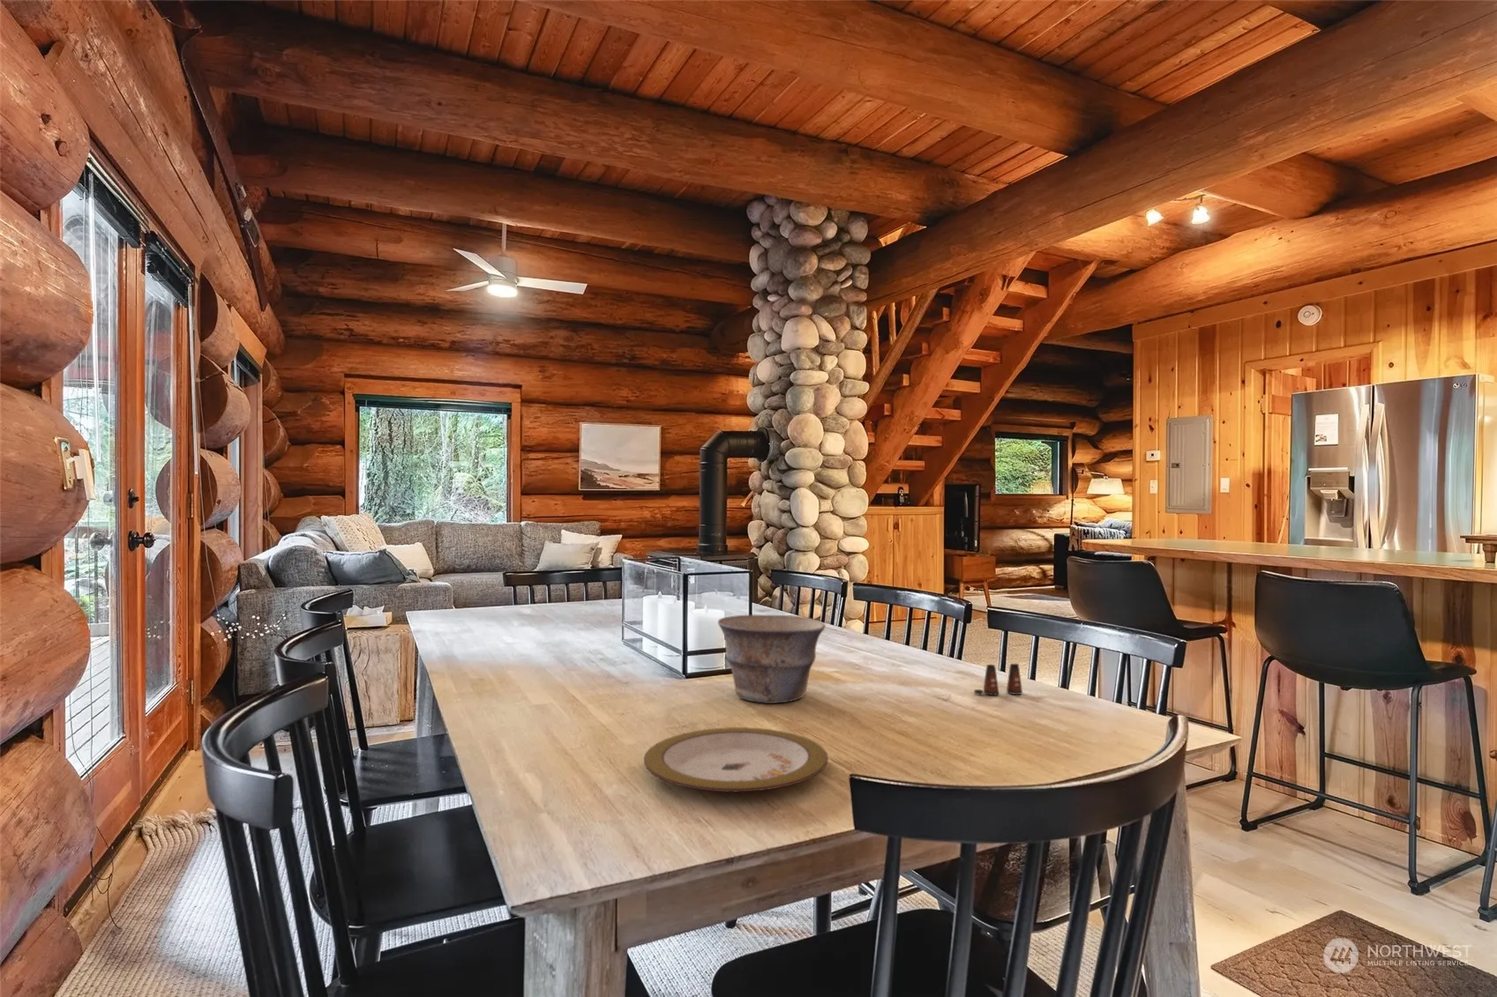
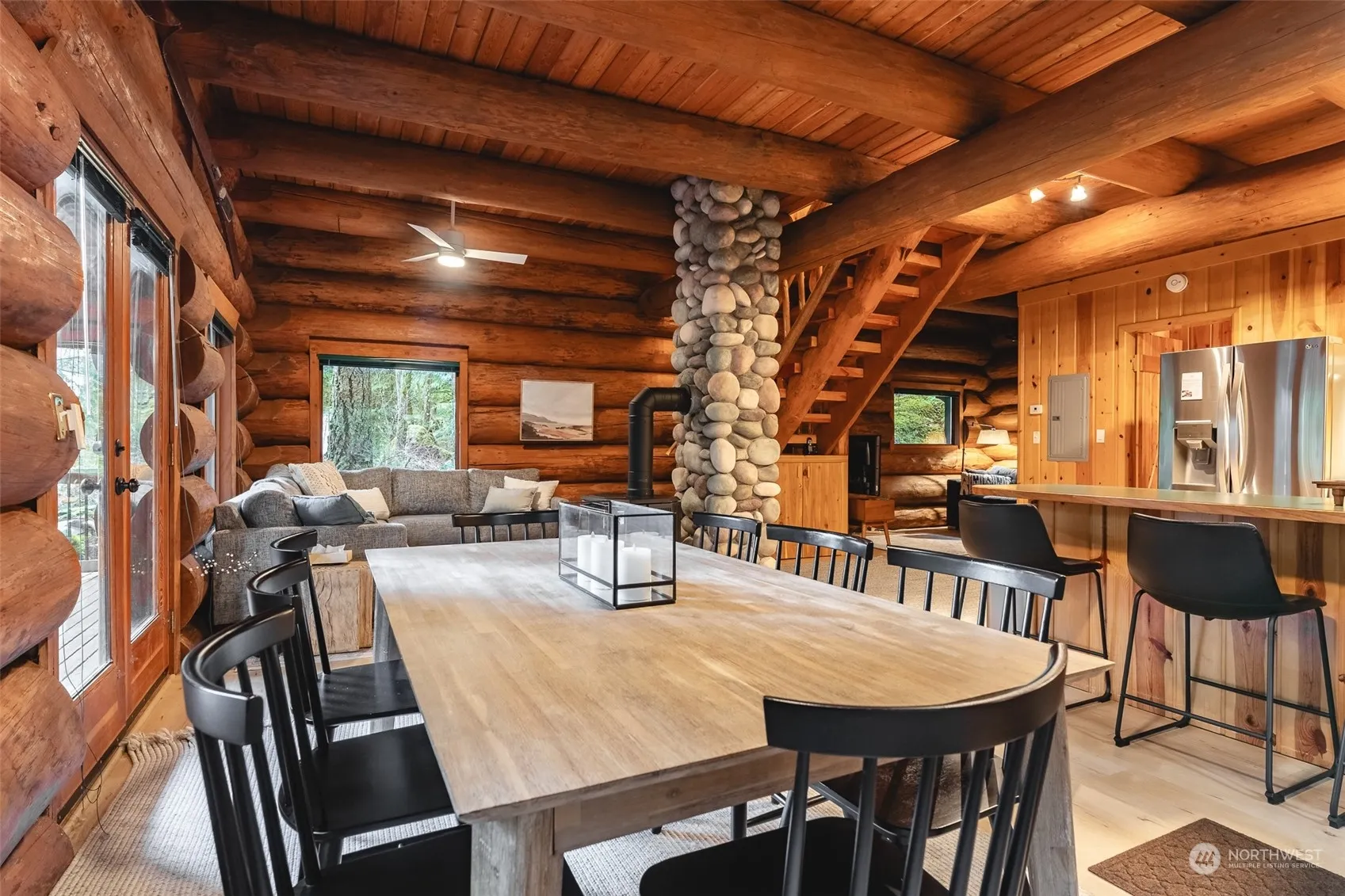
- salt shaker [973,663,1023,697]
- plate [643,727,829,792]
- bowl [717,614,827,704]
